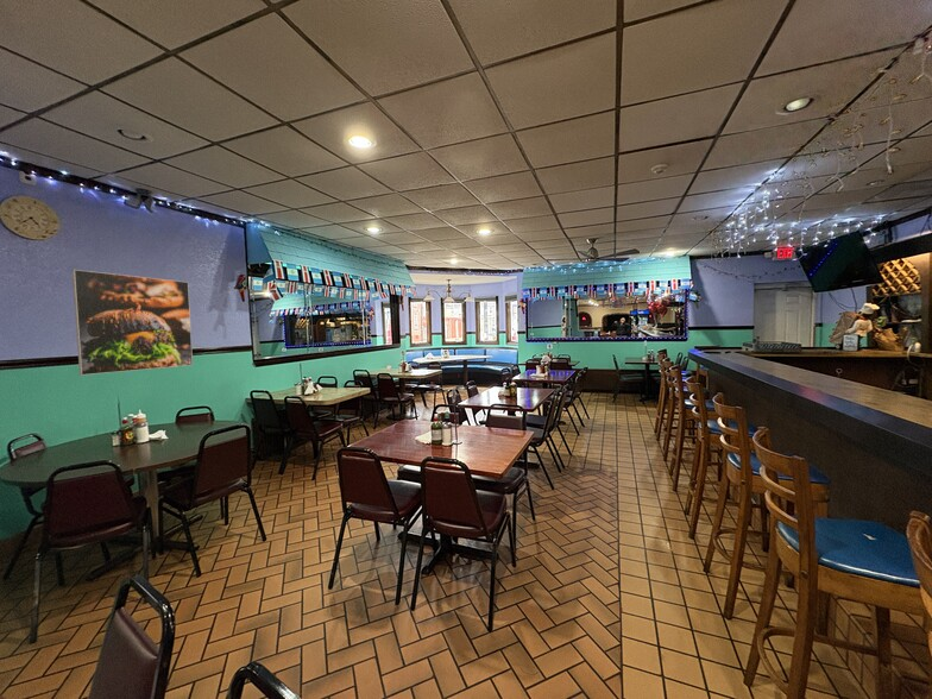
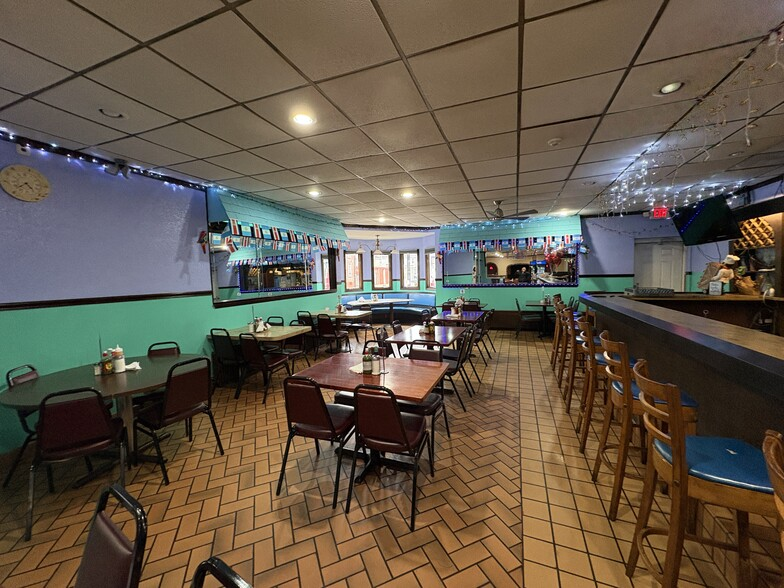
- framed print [71,269,194,377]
